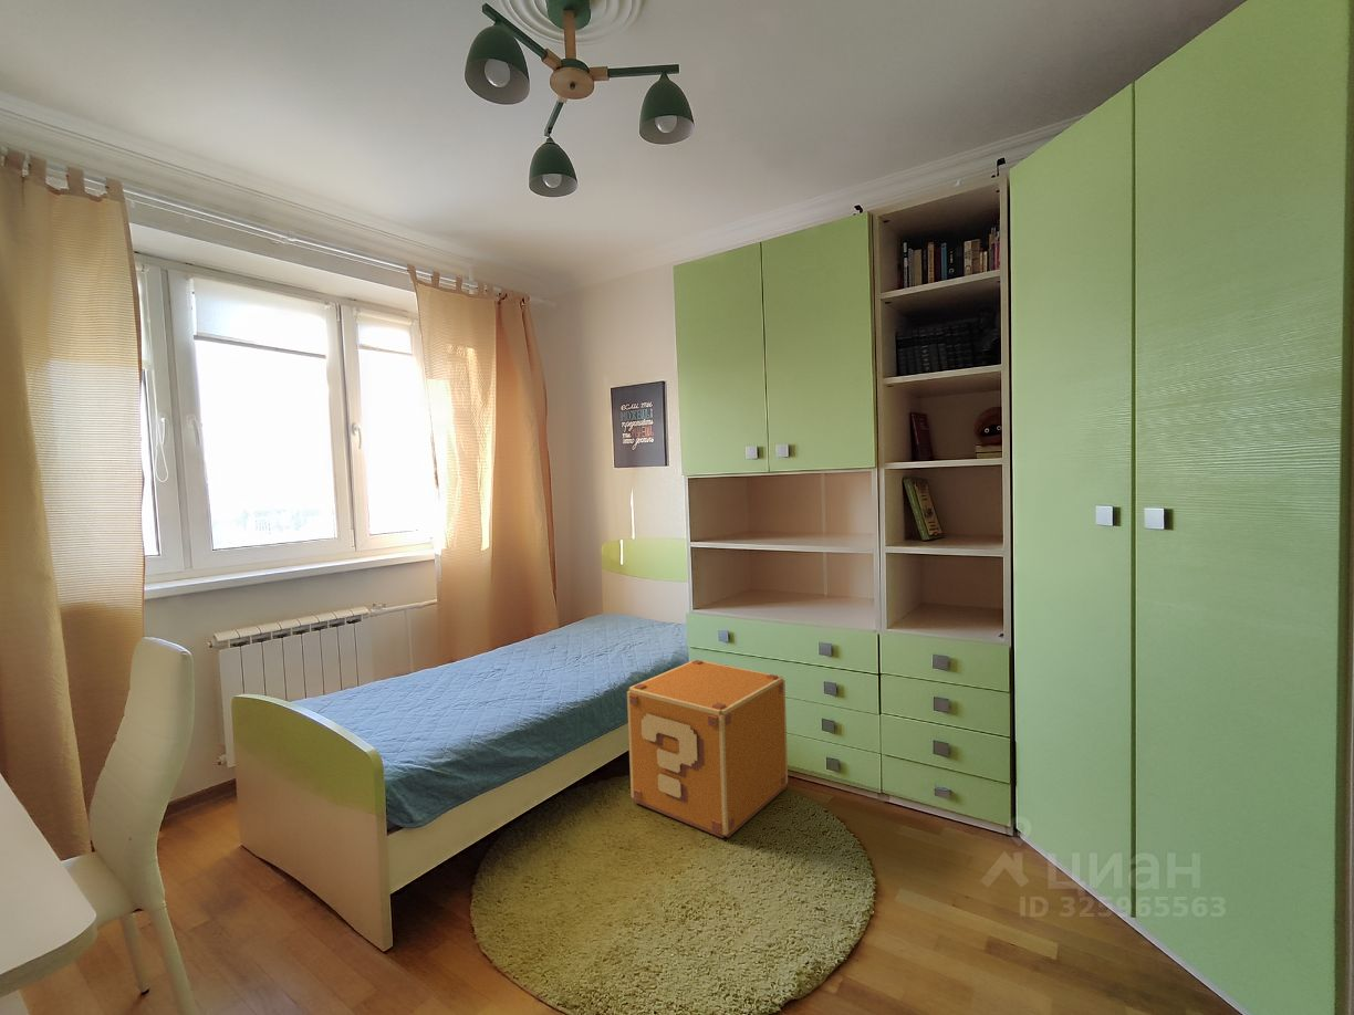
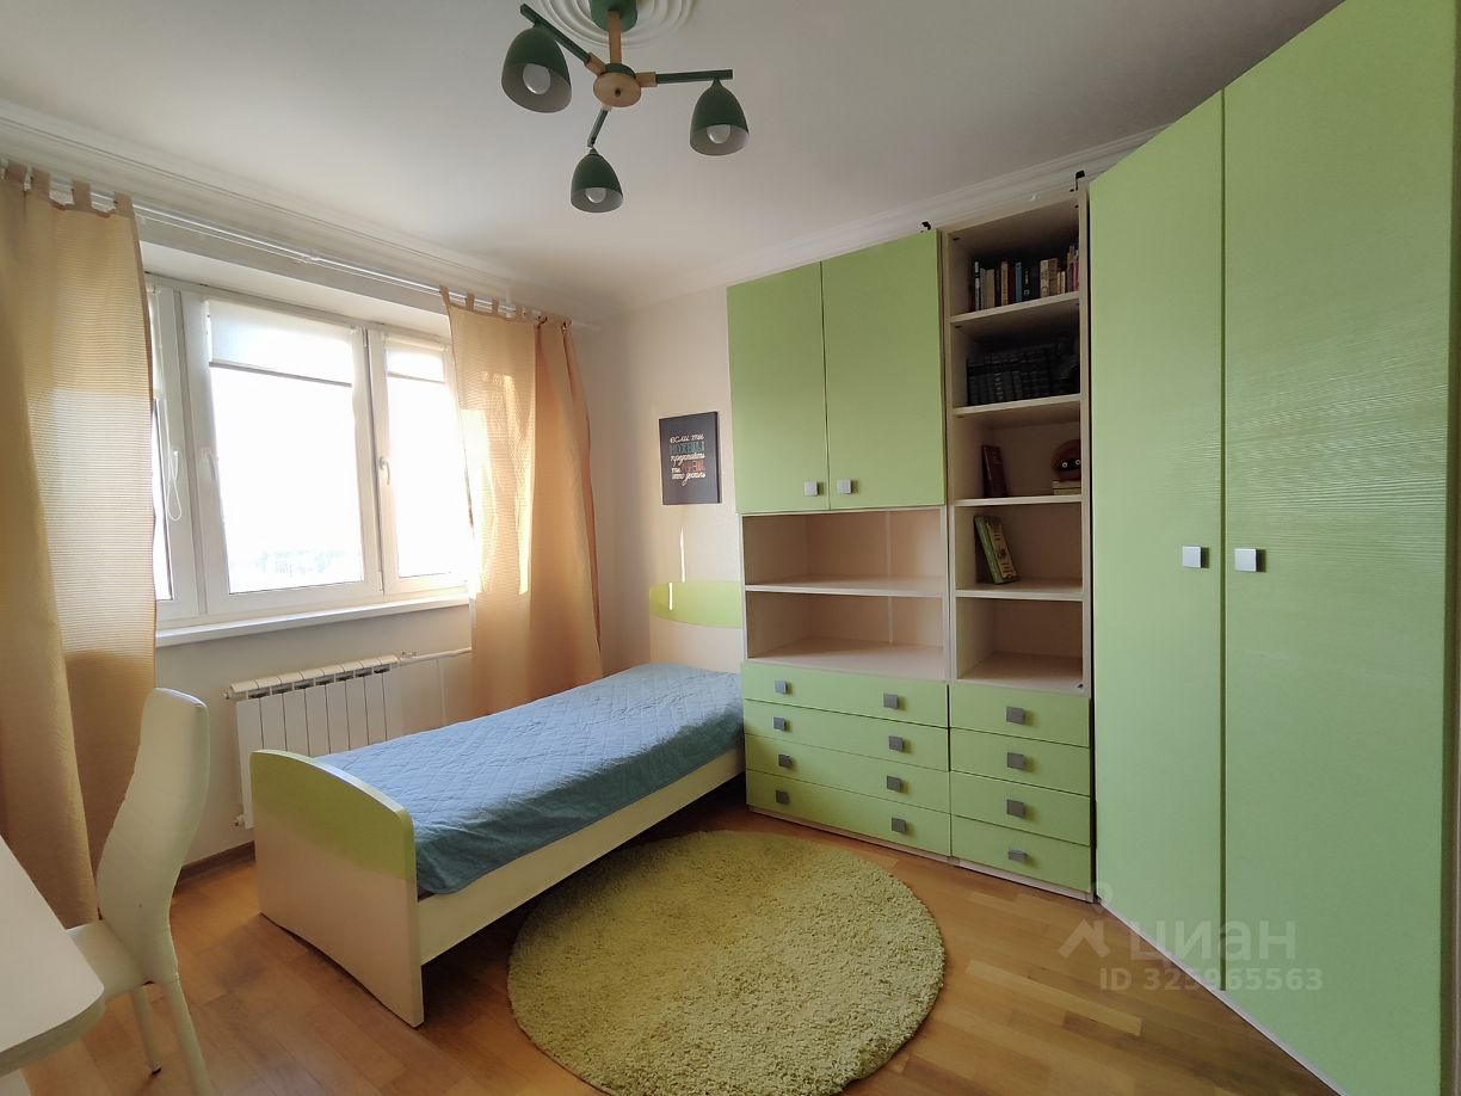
- toy box [626,659,789,839]
